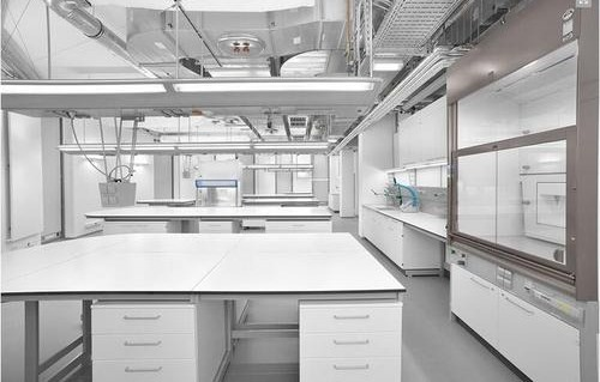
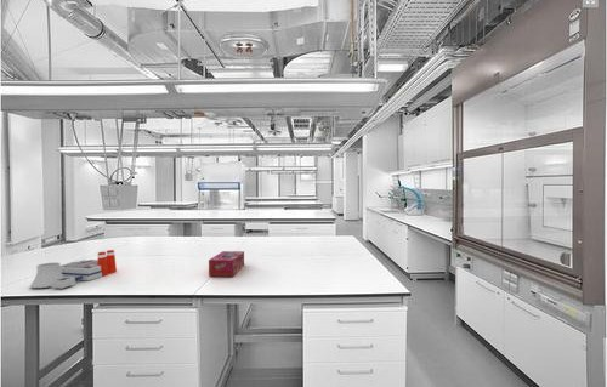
+ laboratory equipment [29,249,118,290]
+ tissue box [208,250,245,278]
